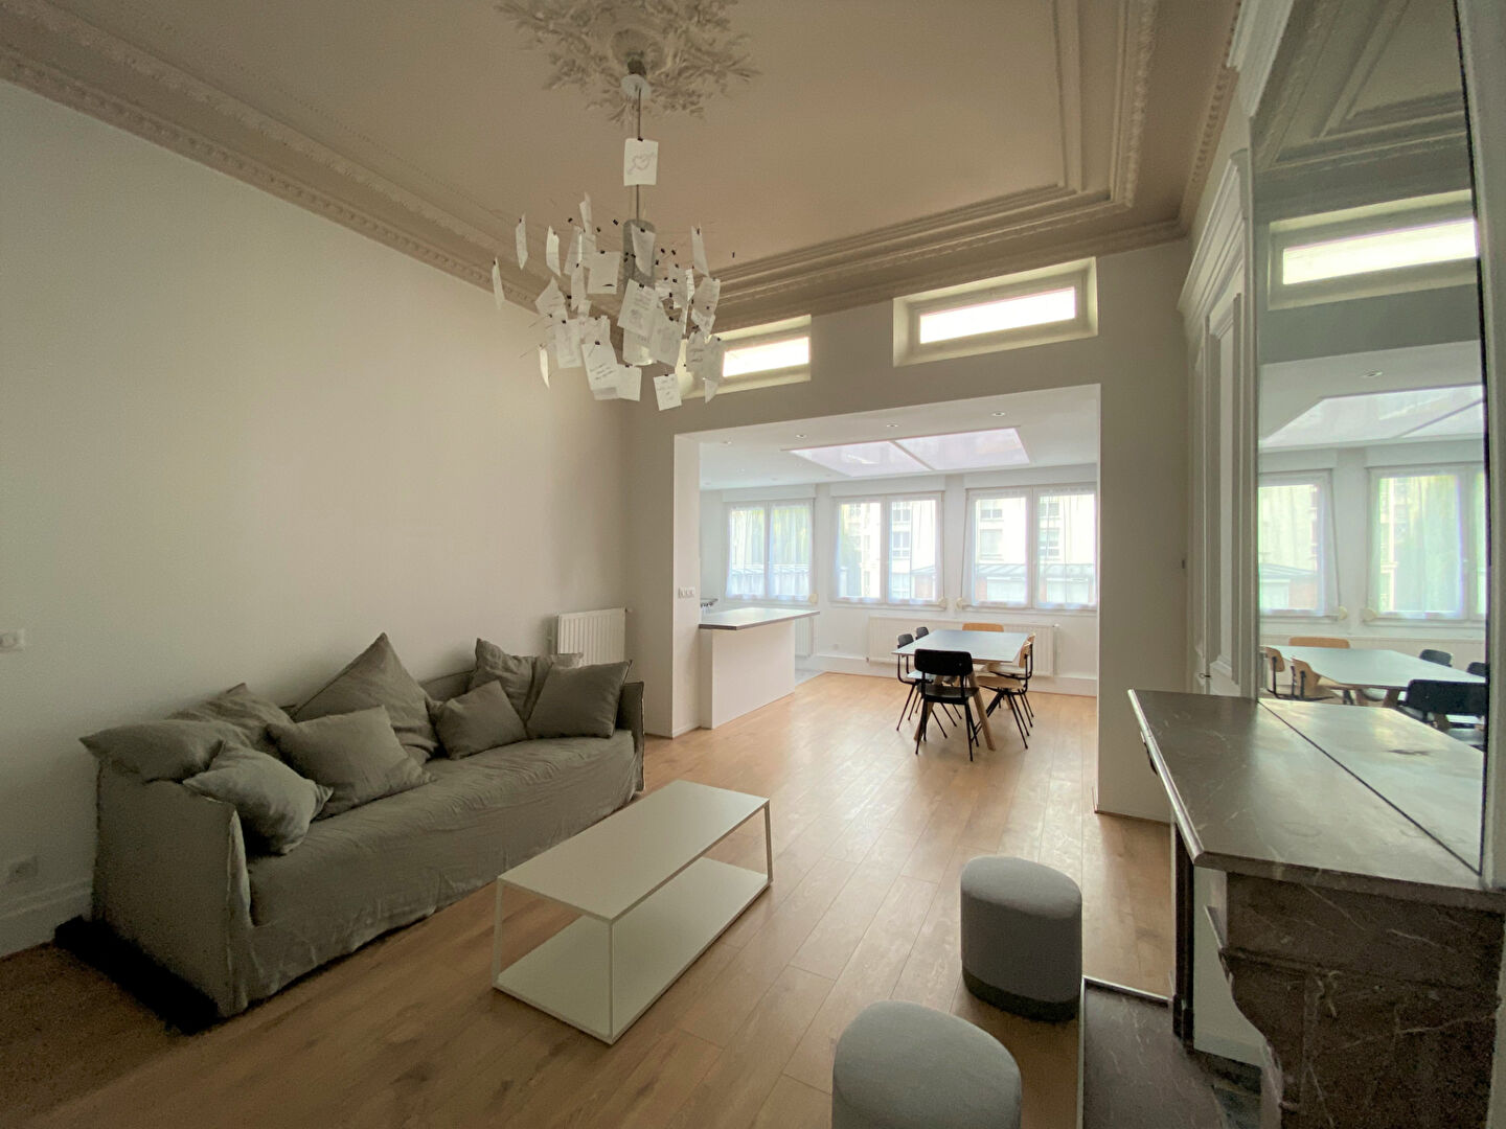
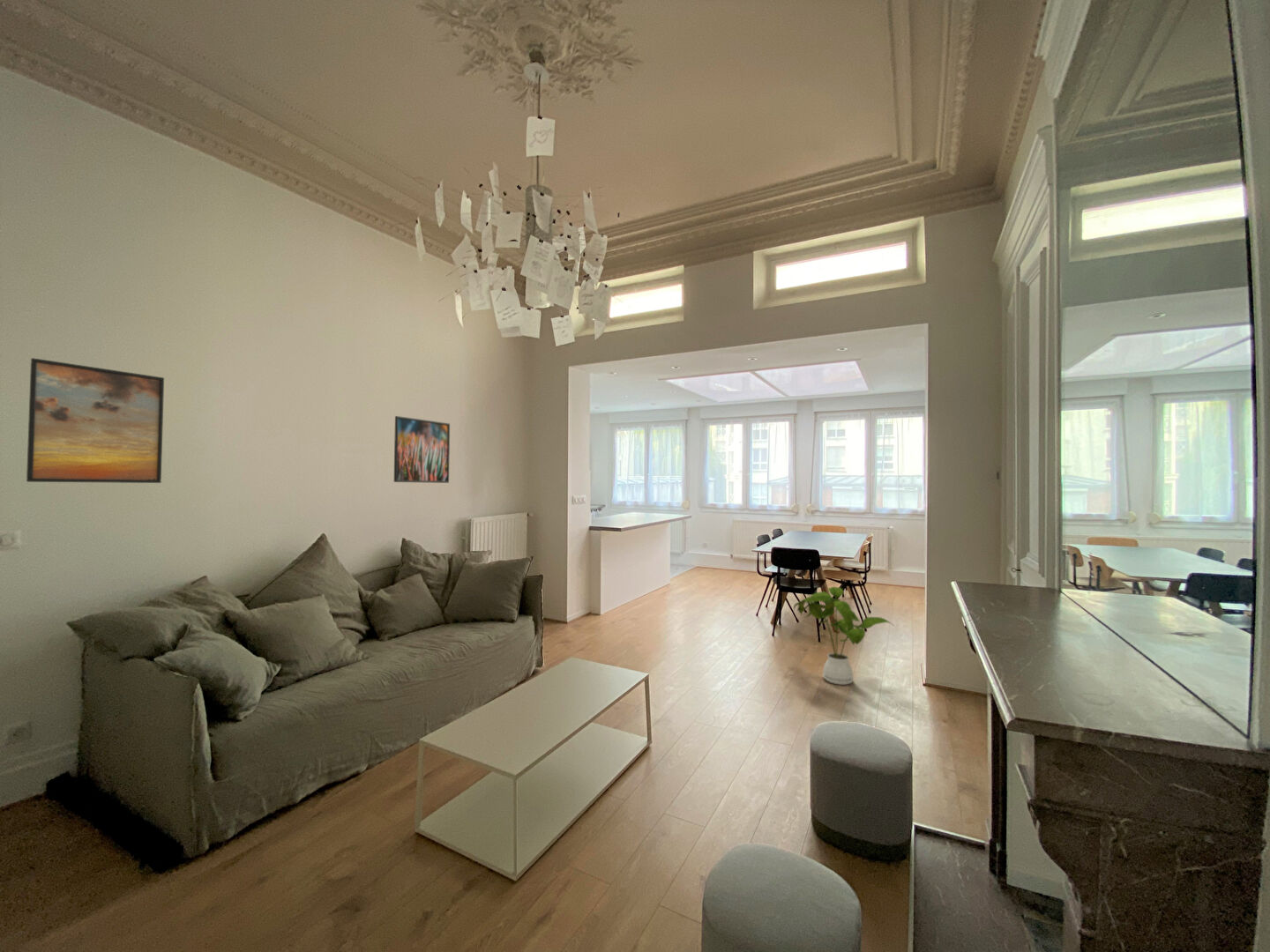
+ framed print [26,357,165,484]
+ house plant [793,586,893,686]
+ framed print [393,415,451,484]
